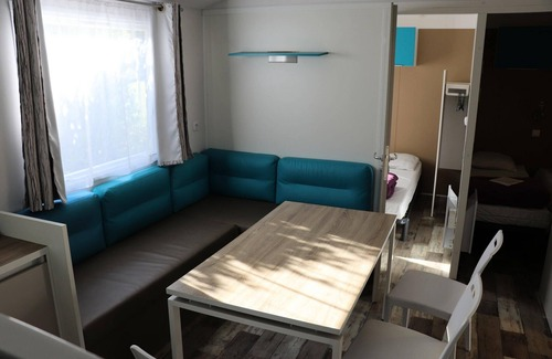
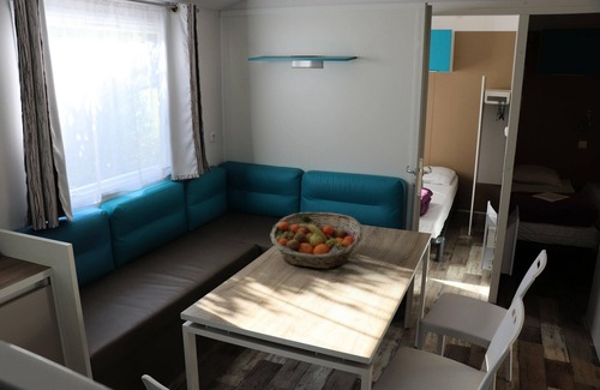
+ fruit basket [269,211,364,270]
